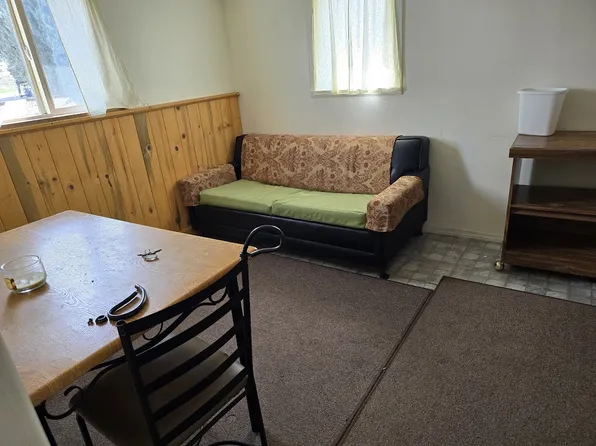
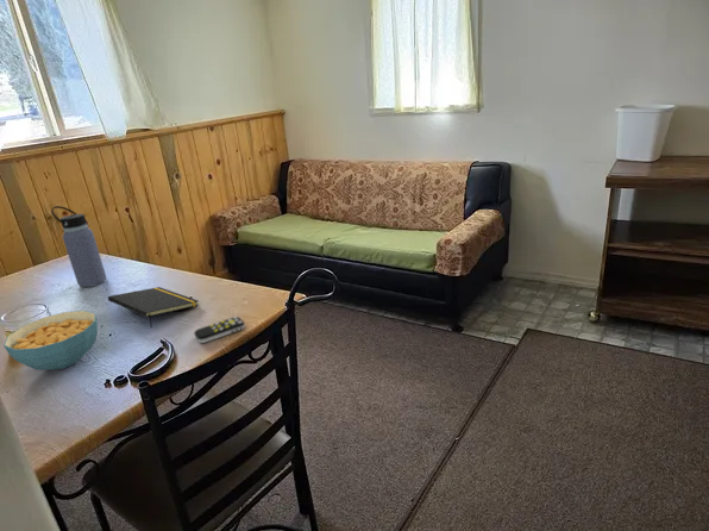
+ water bottle [50,205,107,288]
+ notepad [107,286,200,329]
+ cereal bowl [2,310,99,371]
+ remote control [193,316,246,344]
